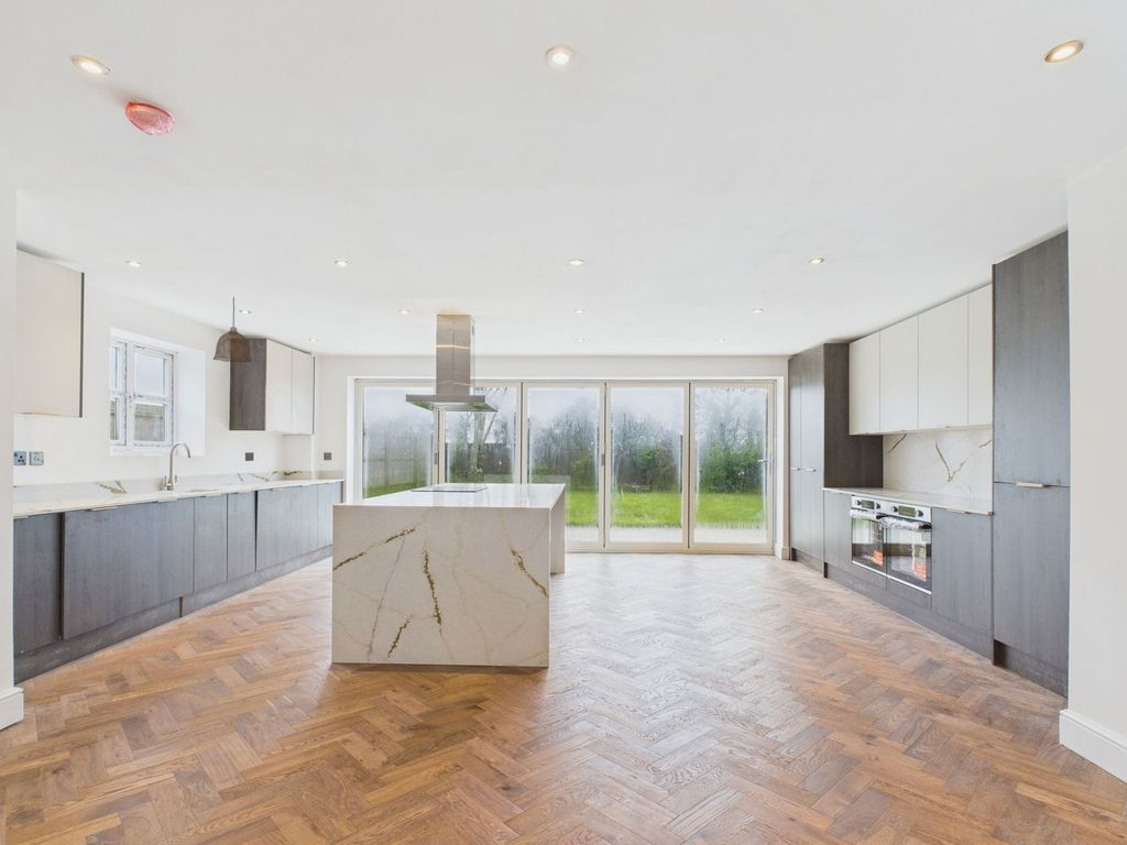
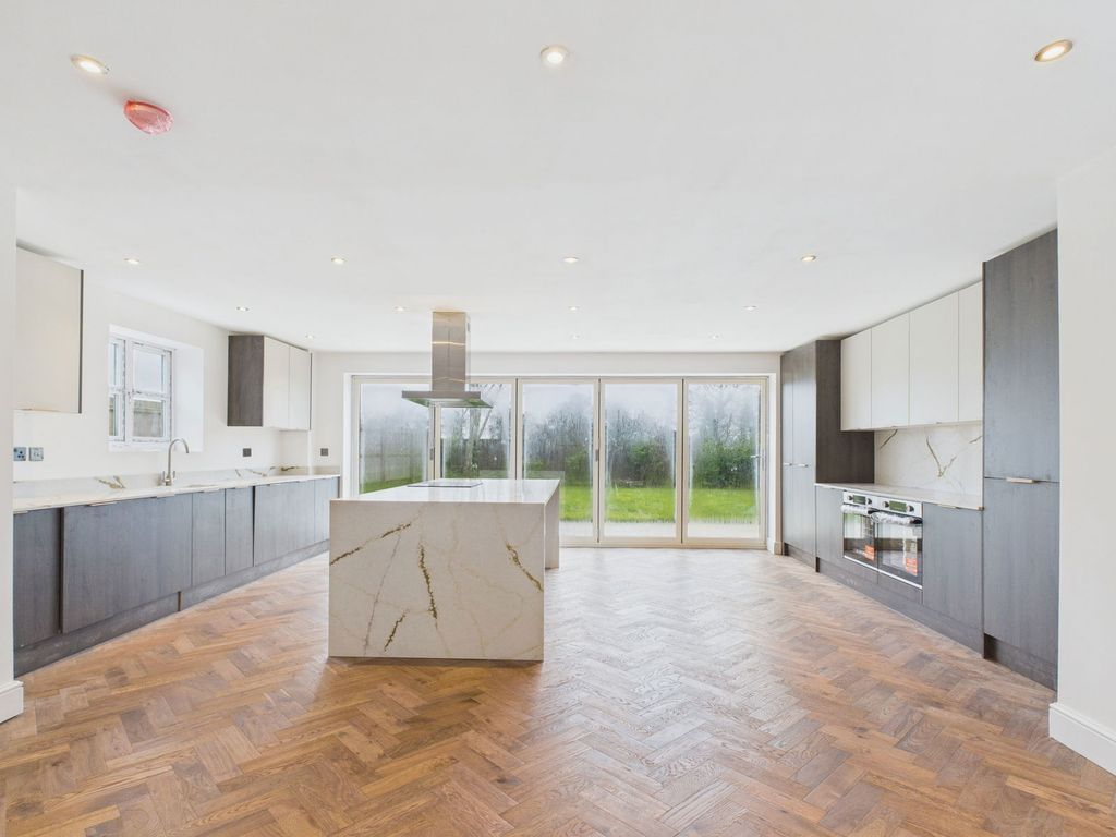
- pendant lamp [212,296,253,363]
